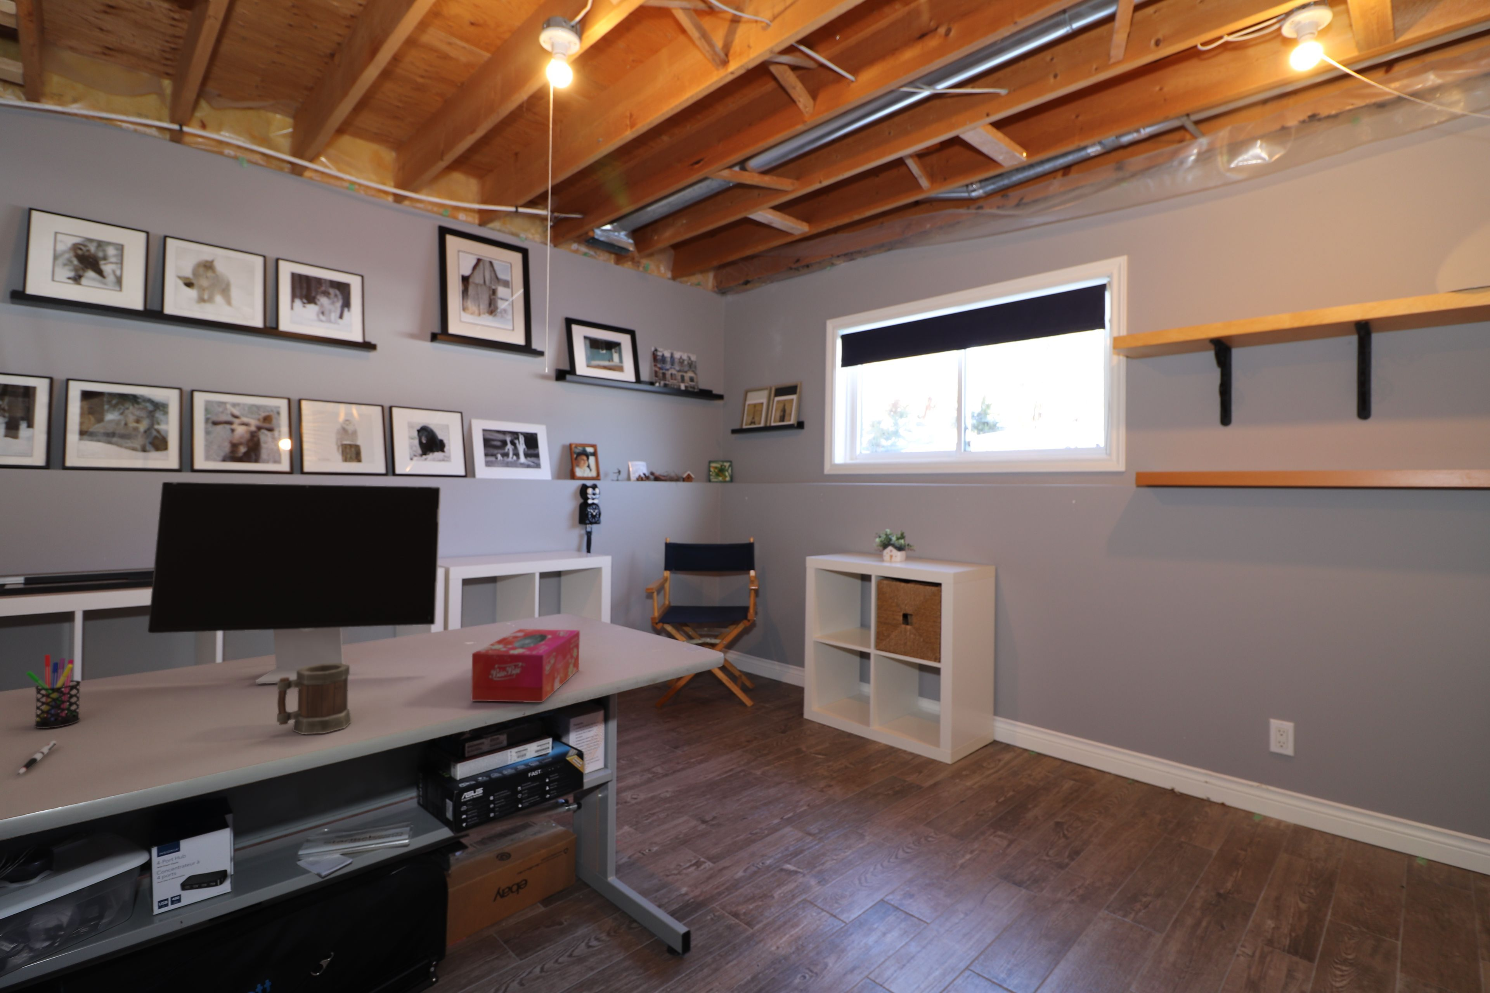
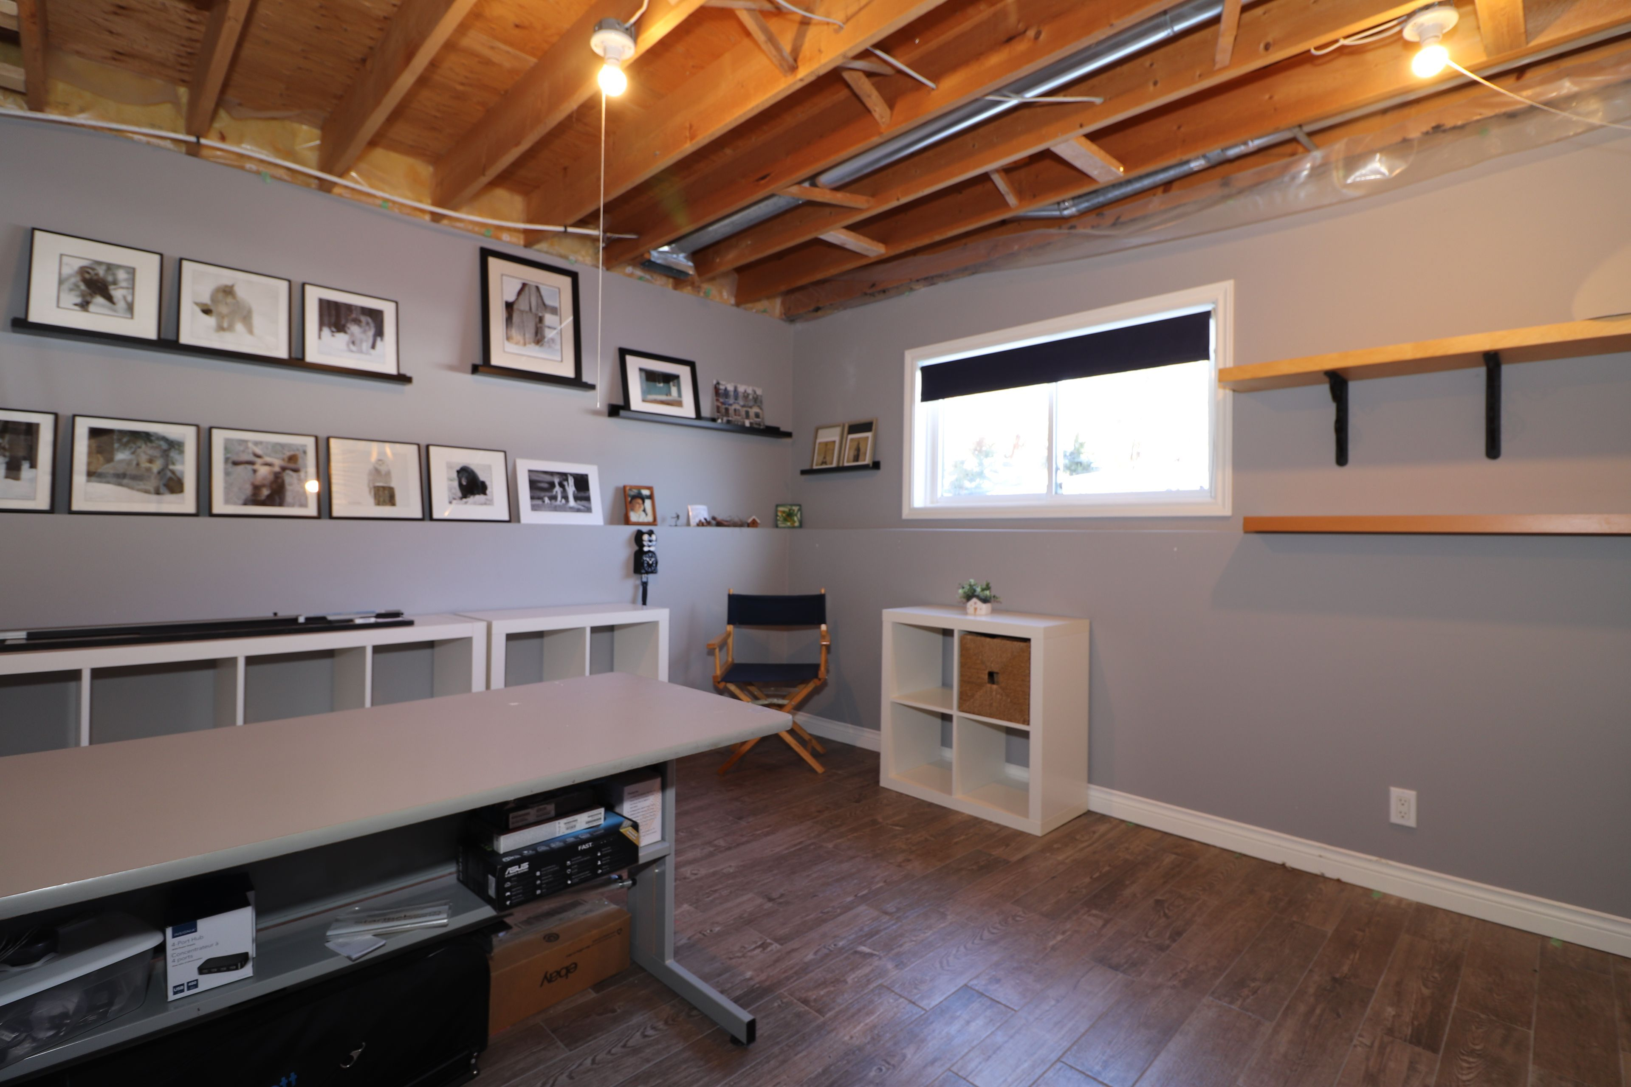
- pen [17,740,57,776]
- pen holder [25,654,81,728]
- computer monitor [147,481,441,684]
- tissue box [471,628,580,703]
- mug [276,663,351,735]
